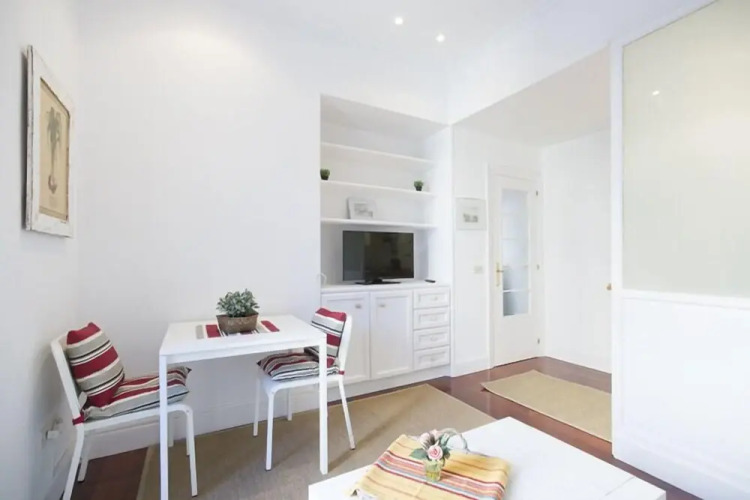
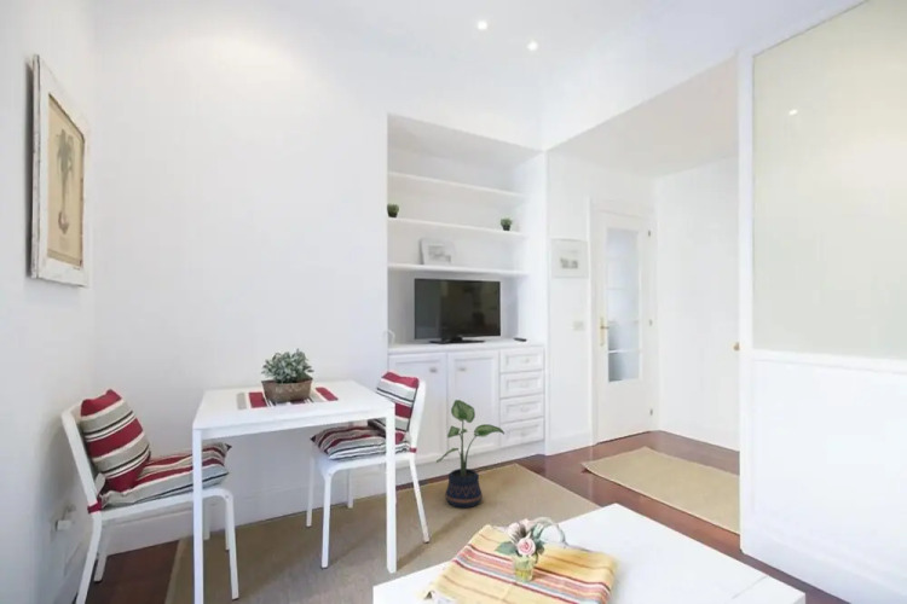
+ potted plant [435,399,506,509]
